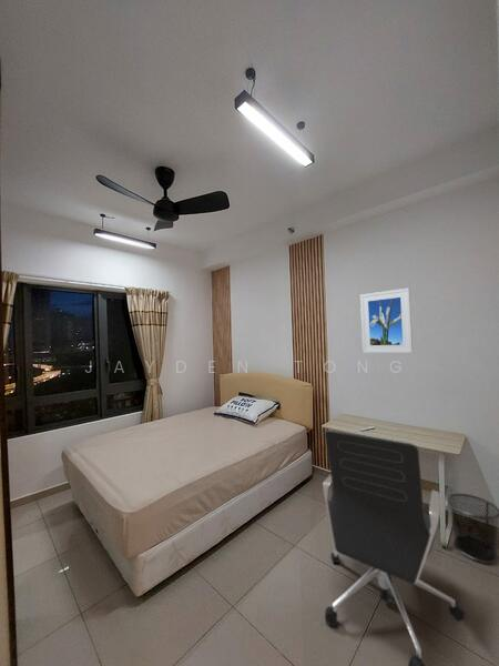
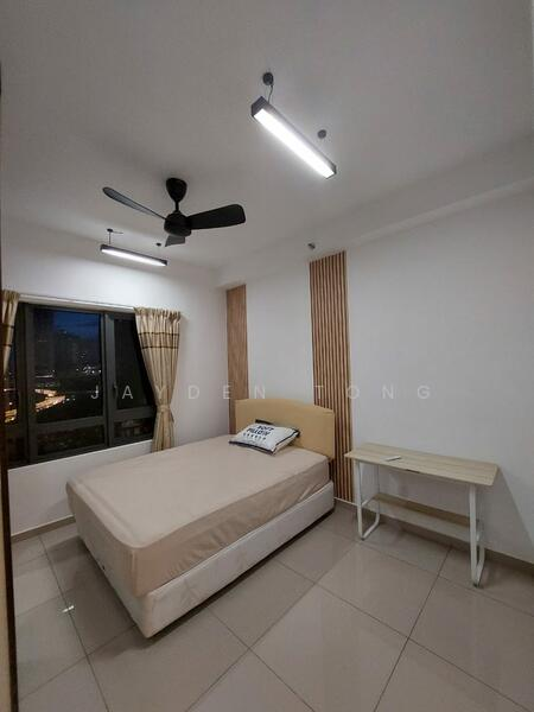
- office chair [322,428,466,666]
- waste bin [446,493,499,564]
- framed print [359,287,414,354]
